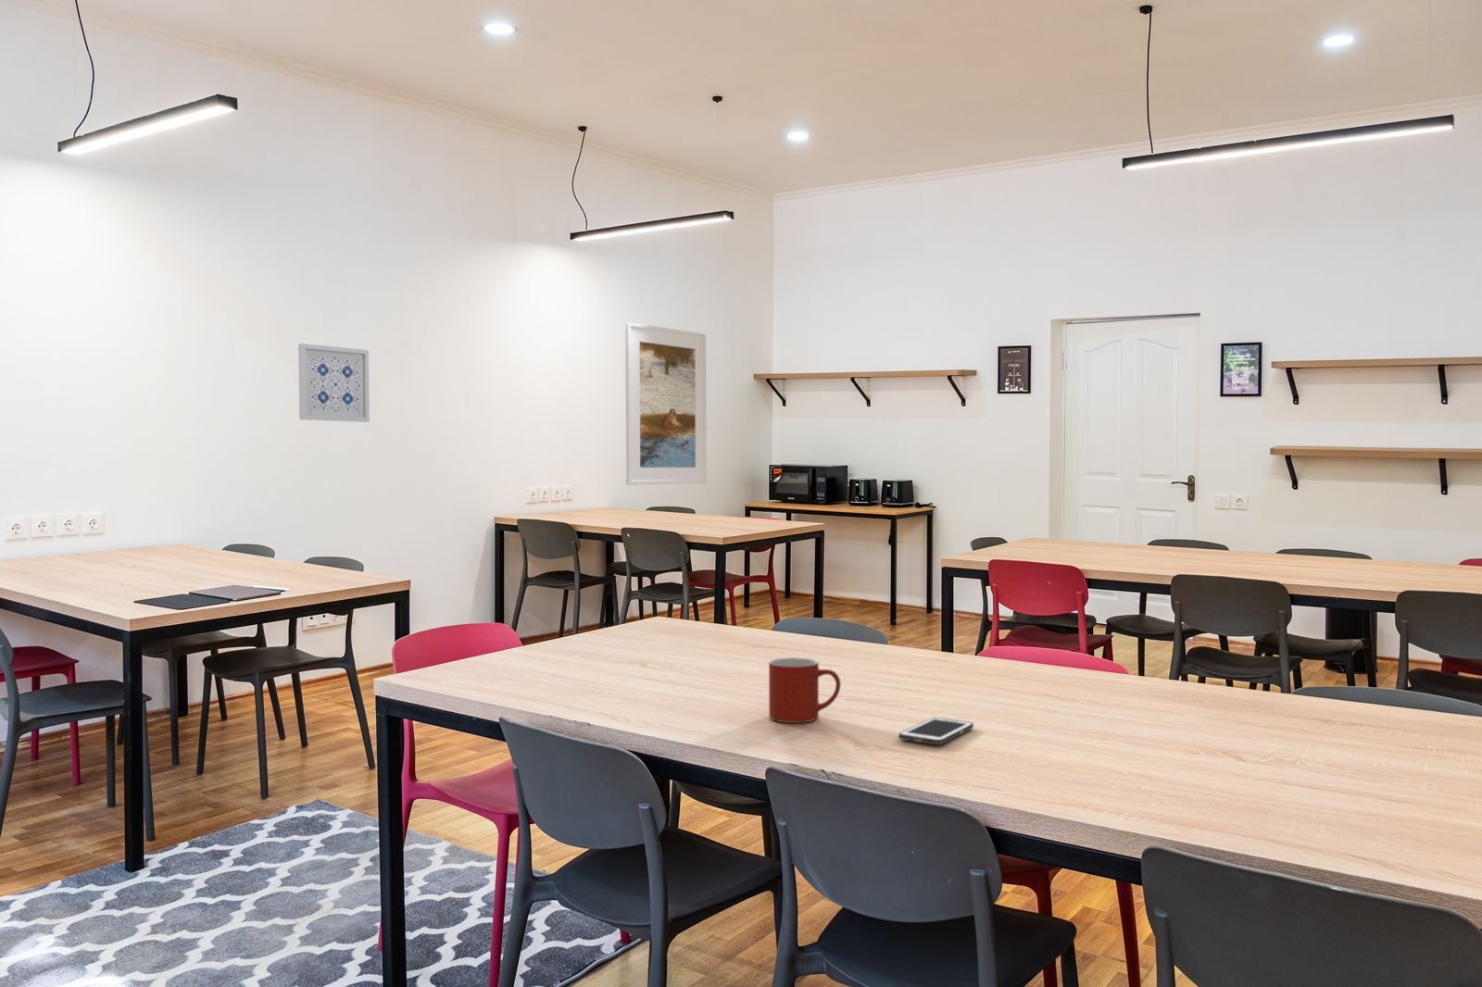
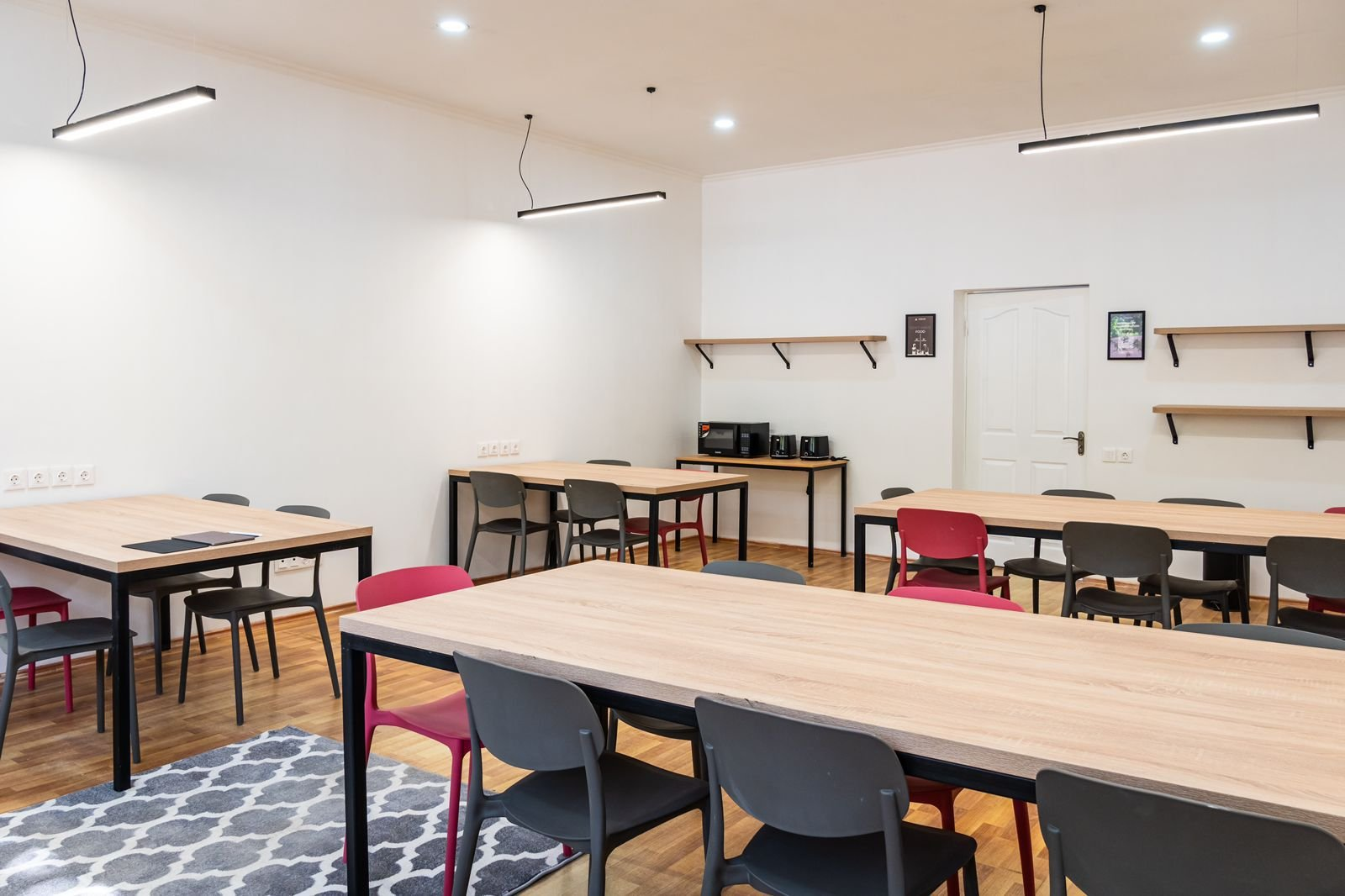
- mug [768,657,842,724]
- wall art [298,343,370,423]
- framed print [625,322,707,486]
- cell phone [898,717,974,746]
